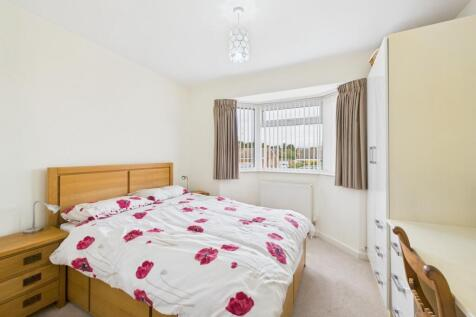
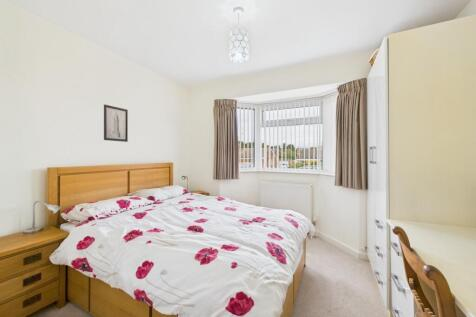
+ wall art [103,103,129,143]
